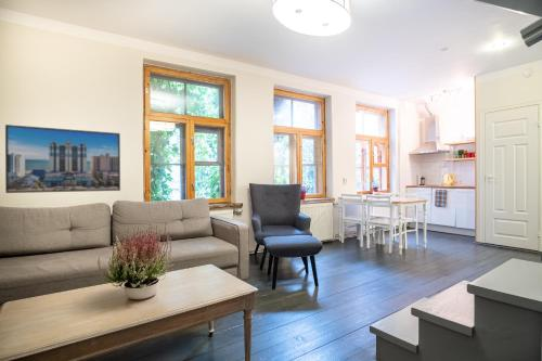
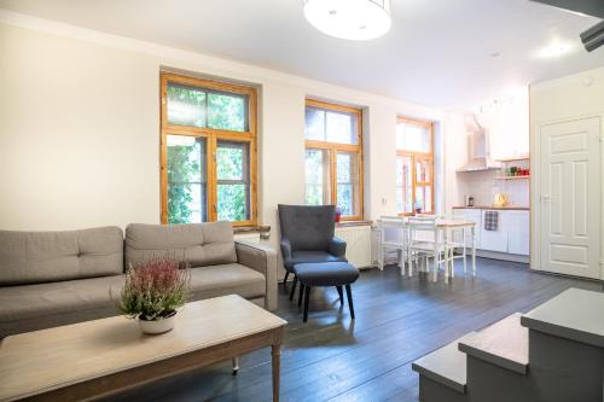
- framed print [4,124,121,194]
